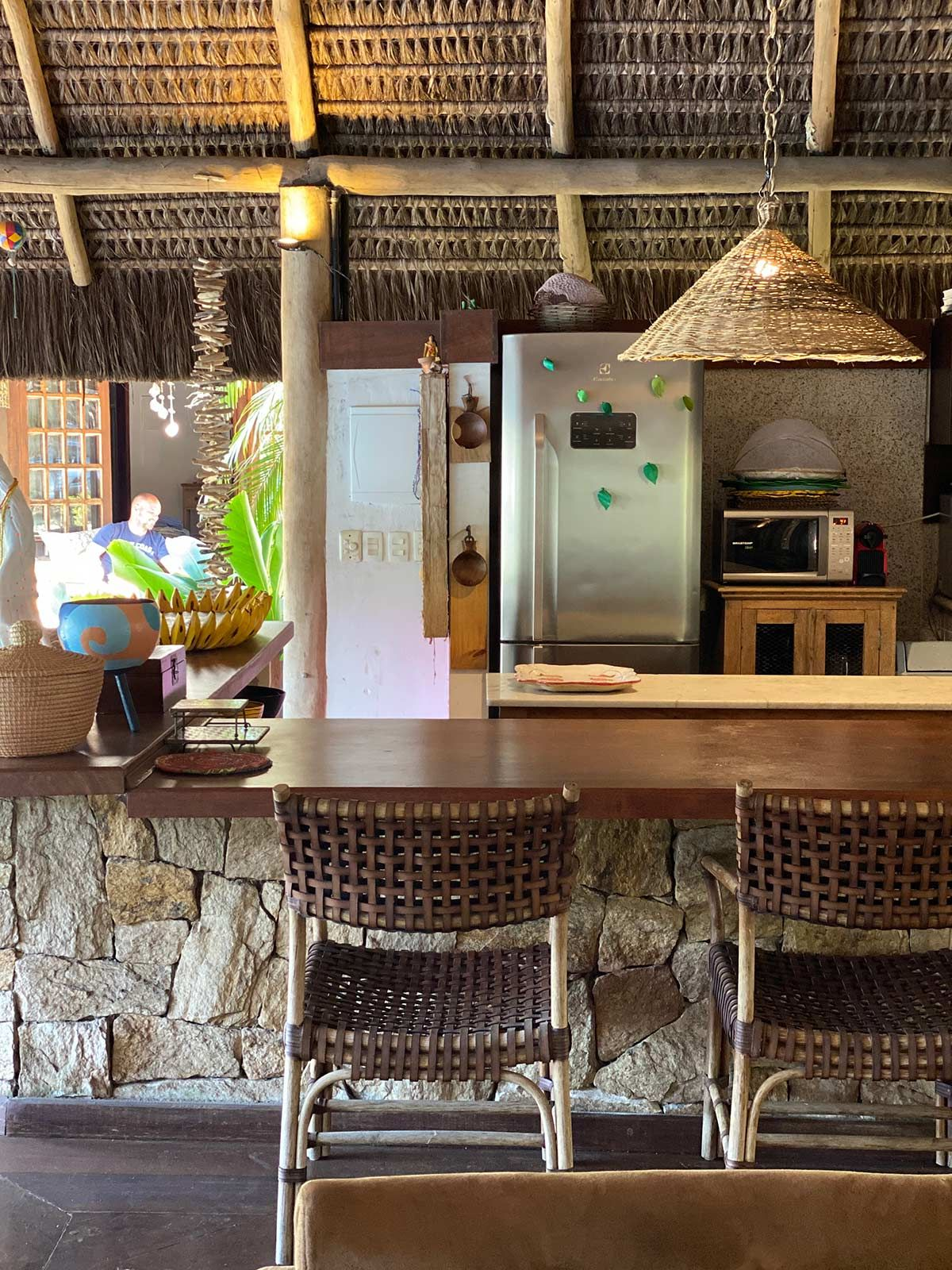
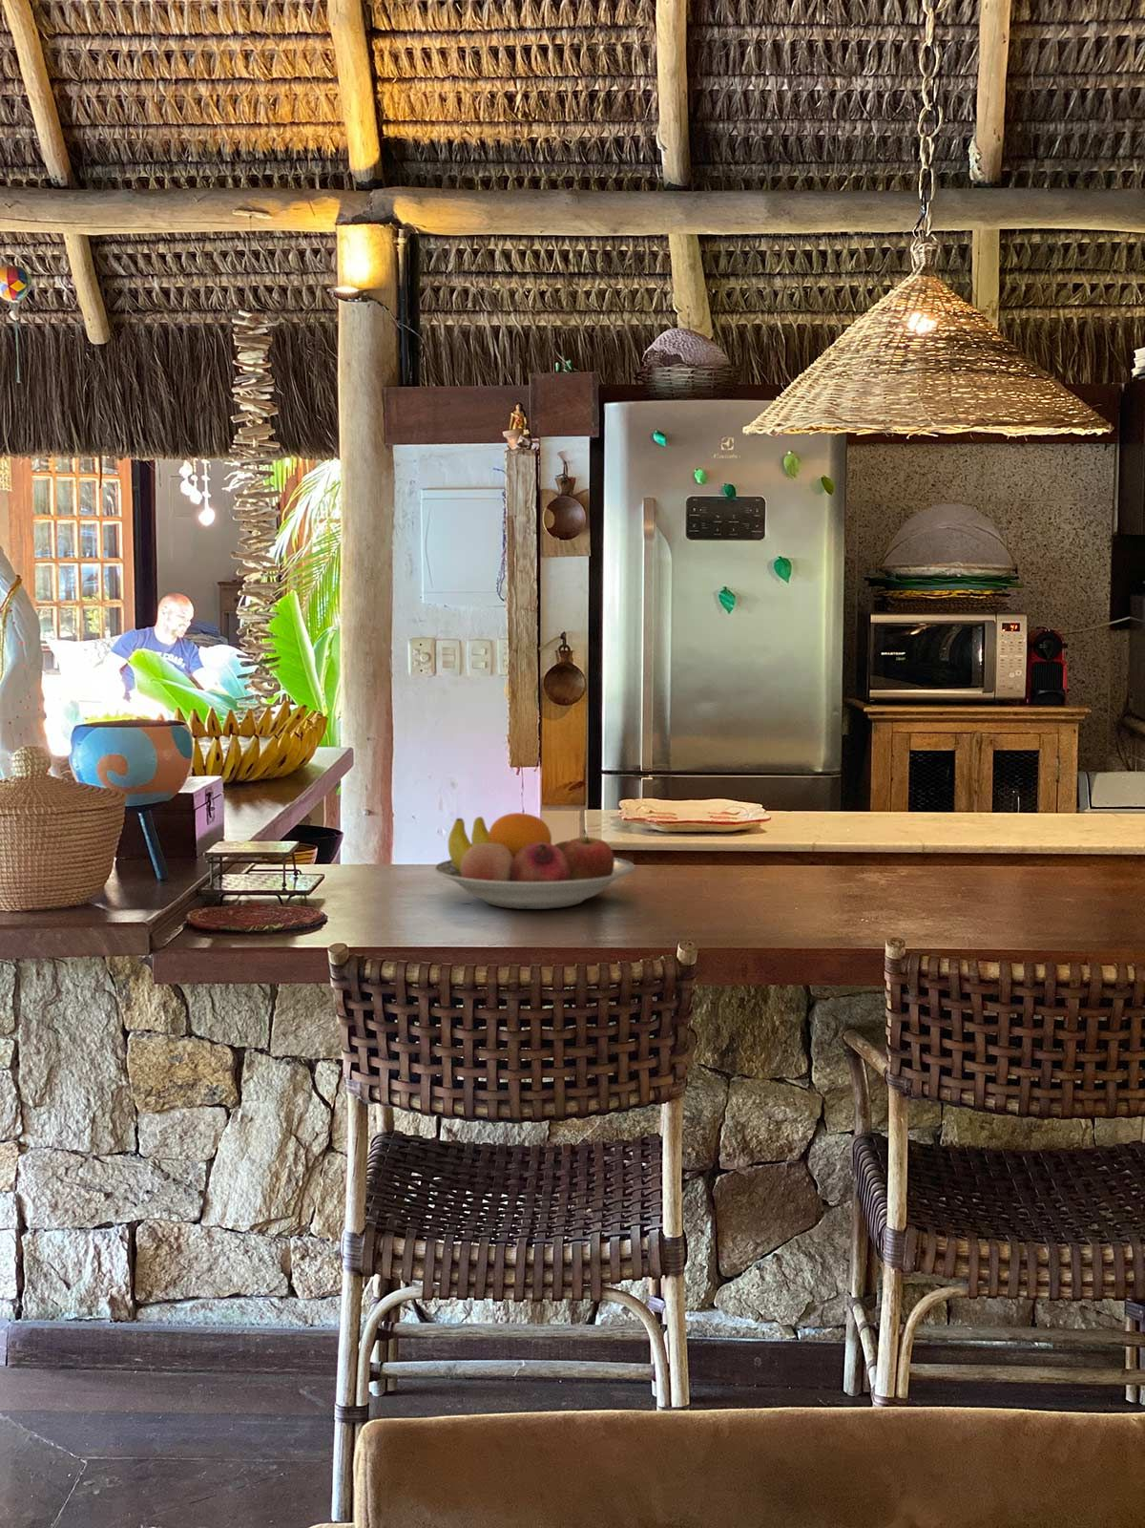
+ fruit bowl [433,812,635,910]
